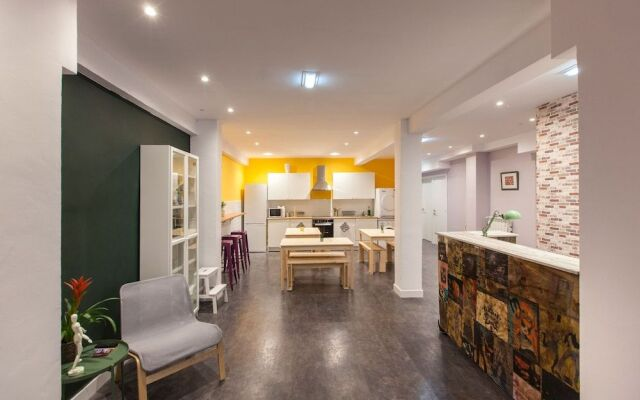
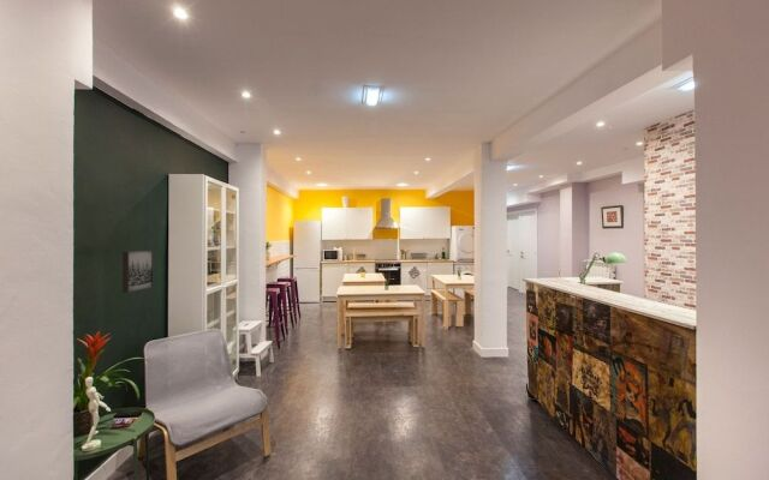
+ wall art [121,250,154,294]
